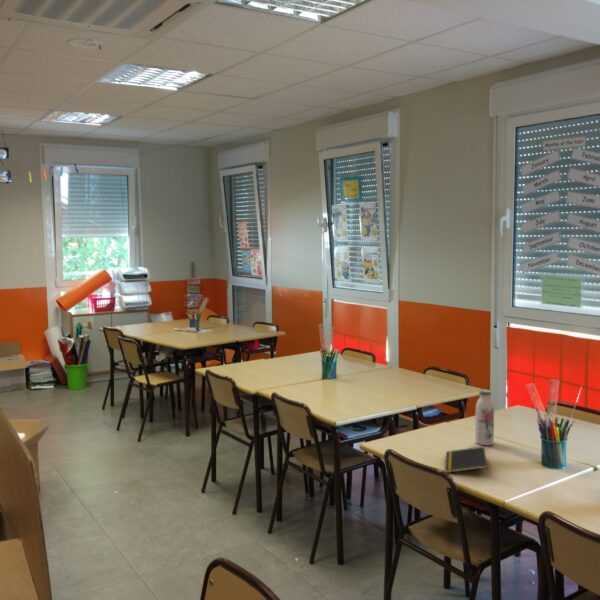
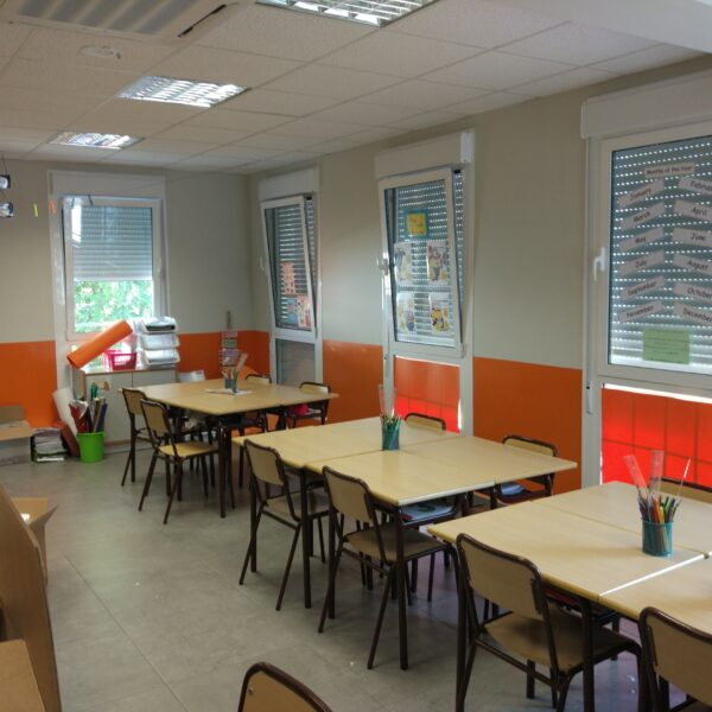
- water bottle [474,389,495,446]
- notepad [444,446,488,474]
